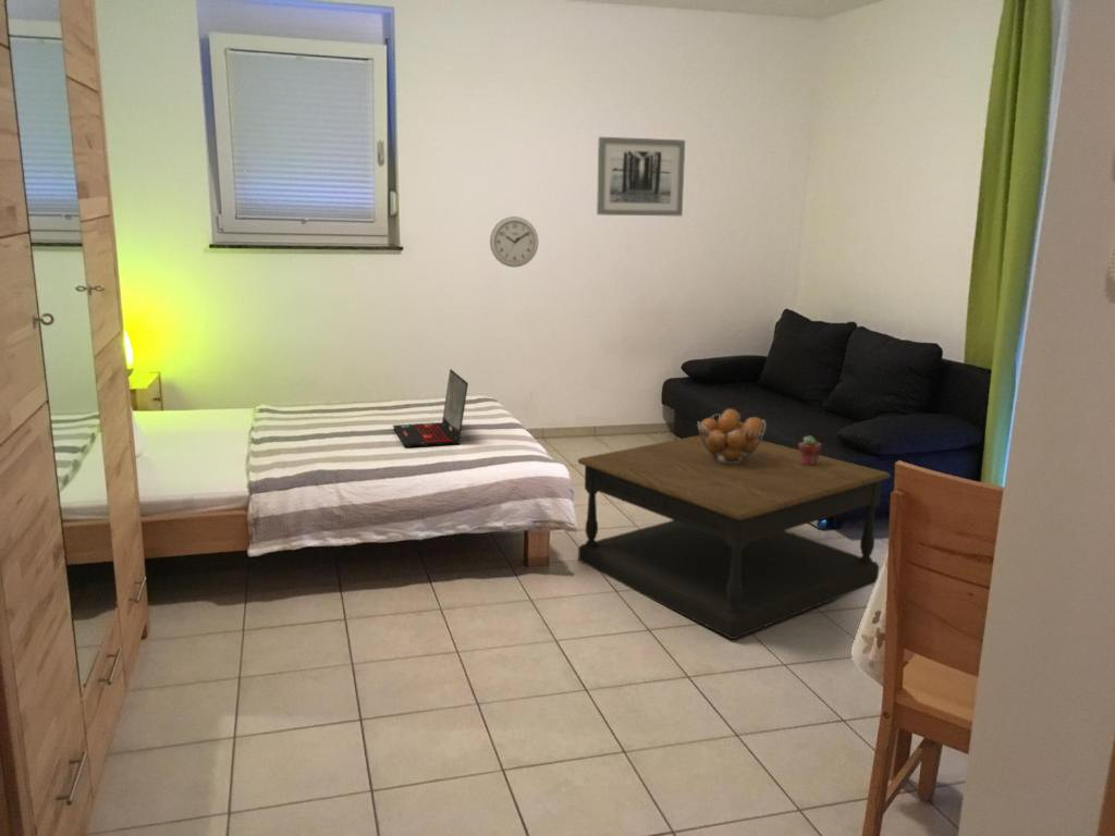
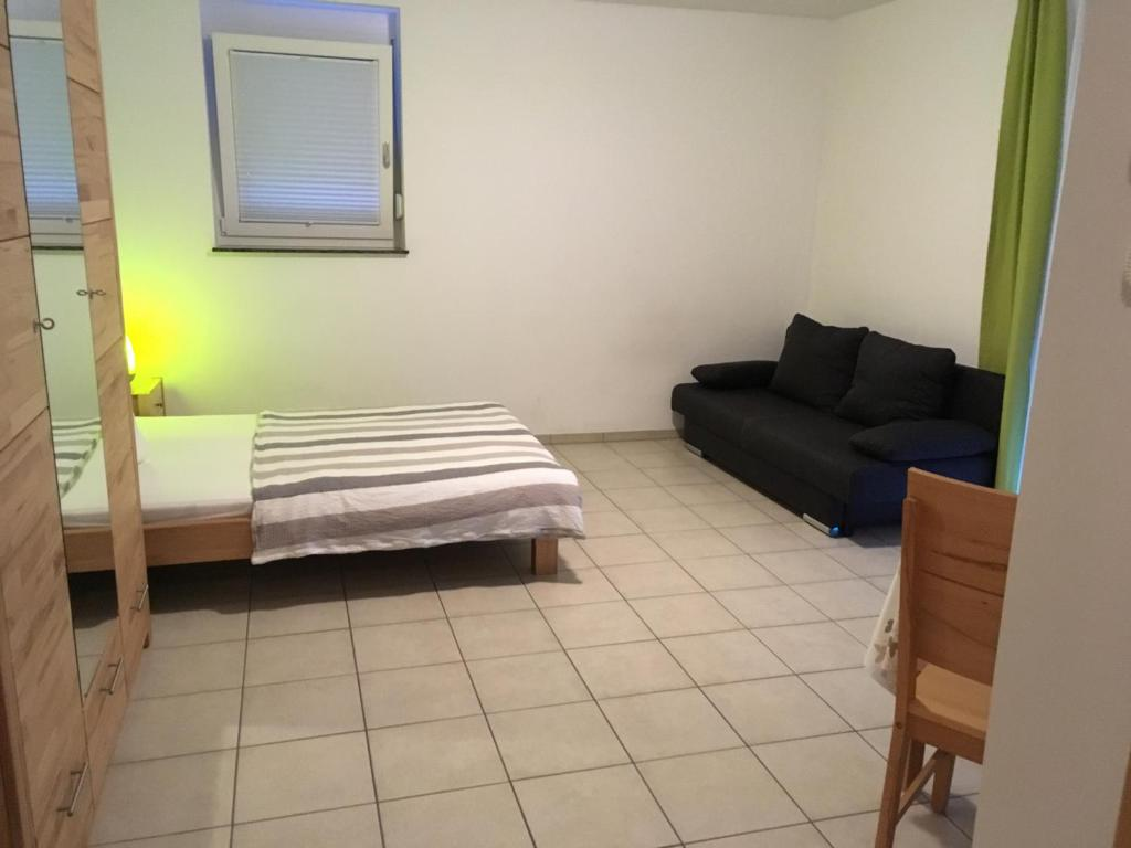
- wall art [596,136,686,217]
- potted succulent [797,434,822,466]
- wall clock [489,216,540,268]
- fruit basket [696,408,767,464]
- laptop [392,368,469,448]
- coffee table [577,434,892,640]
